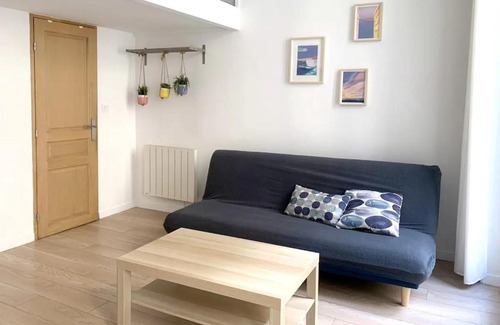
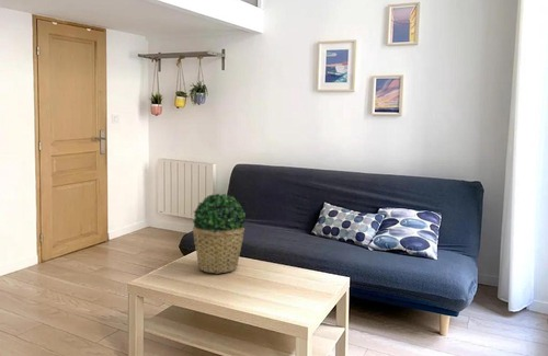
+ potted plant [192,193,247,275]
